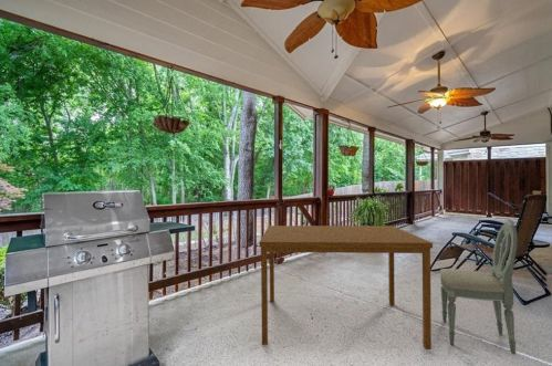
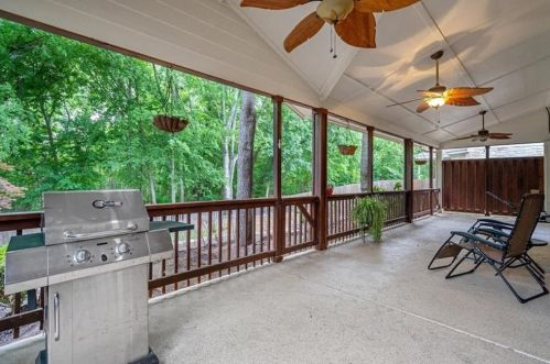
- dining chair [439,219,519,355]
- dining table [259,224,434,351]
